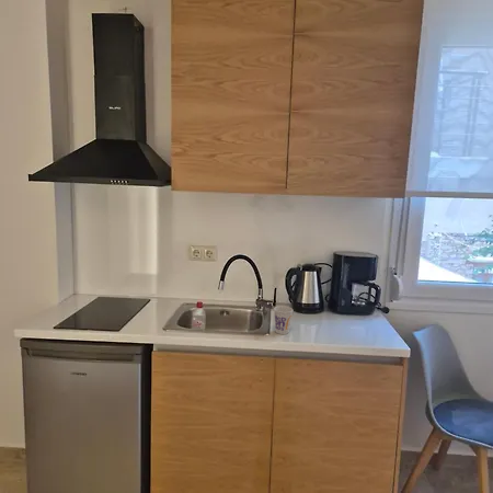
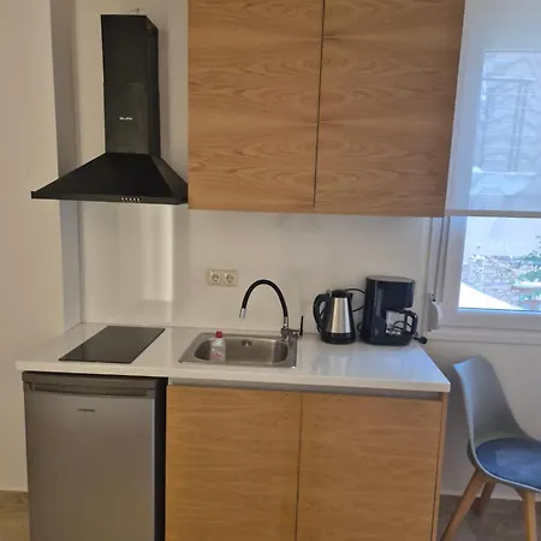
- cup [273,305,294,335]
